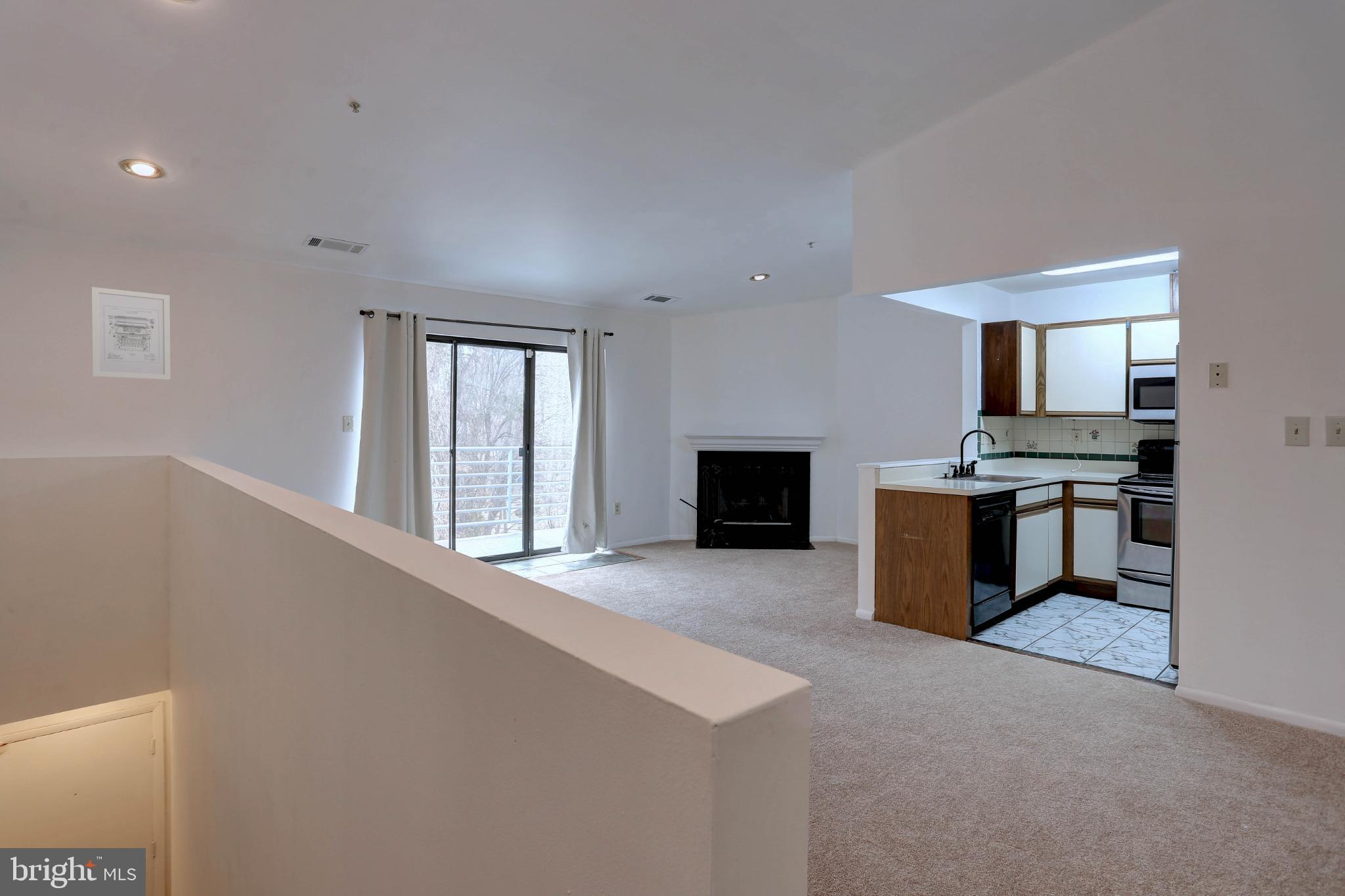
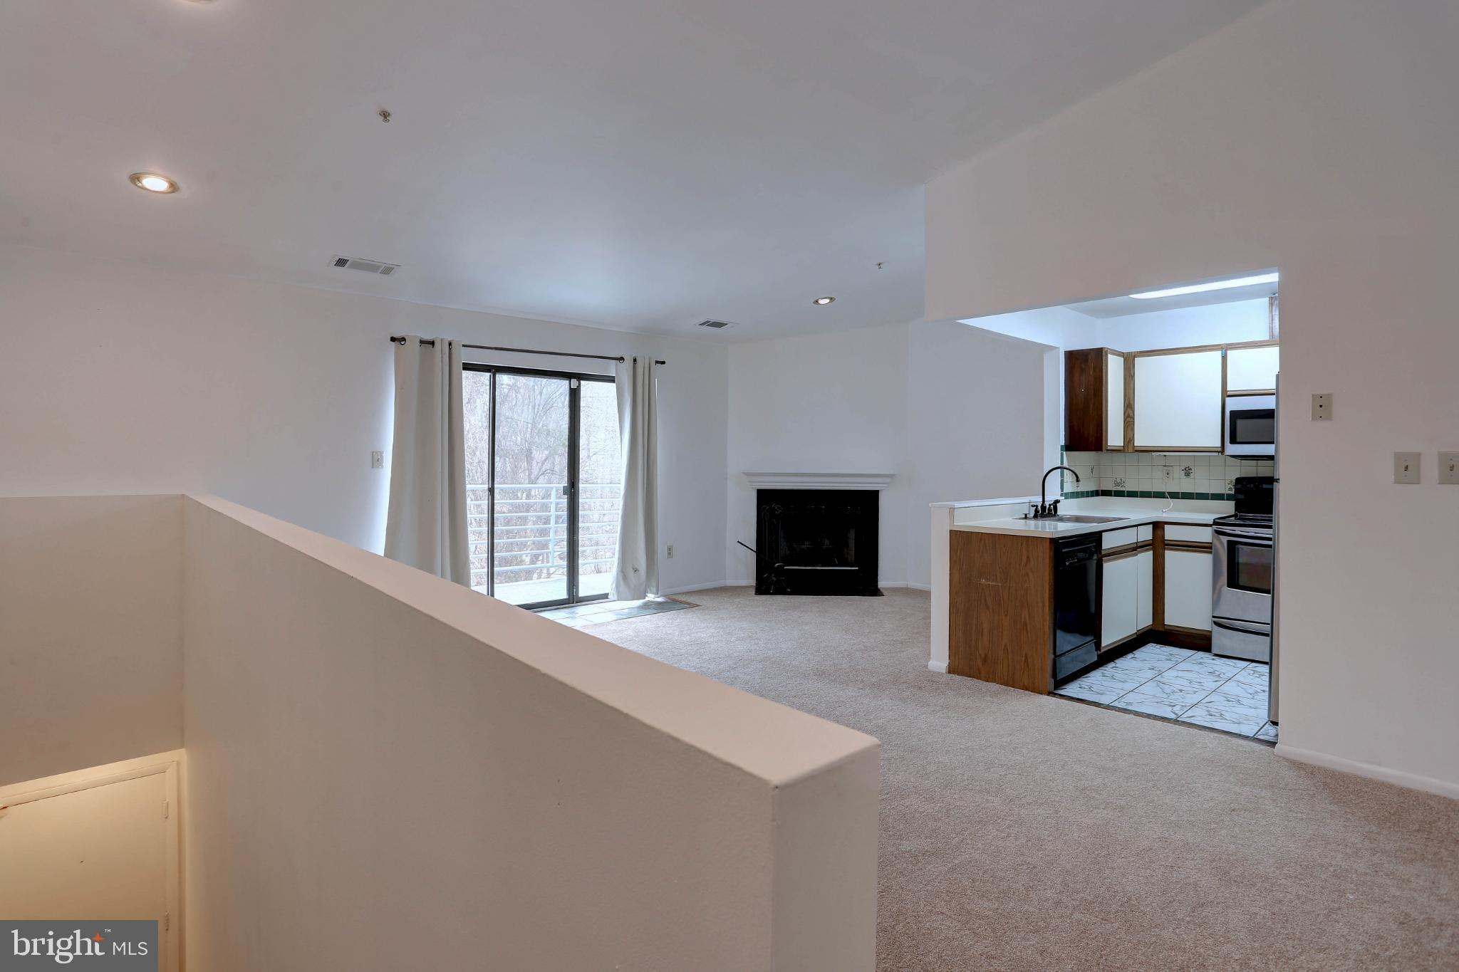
- wall art [91,286,171,381]
